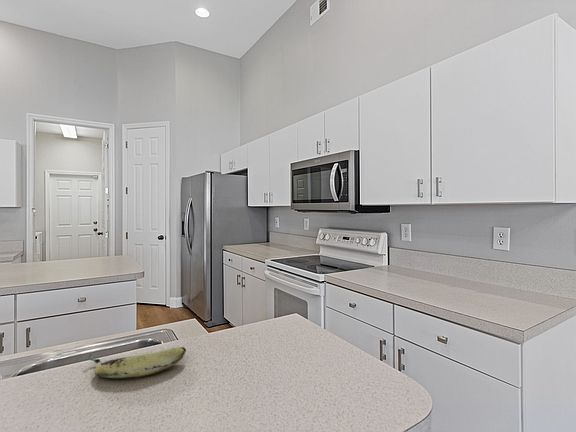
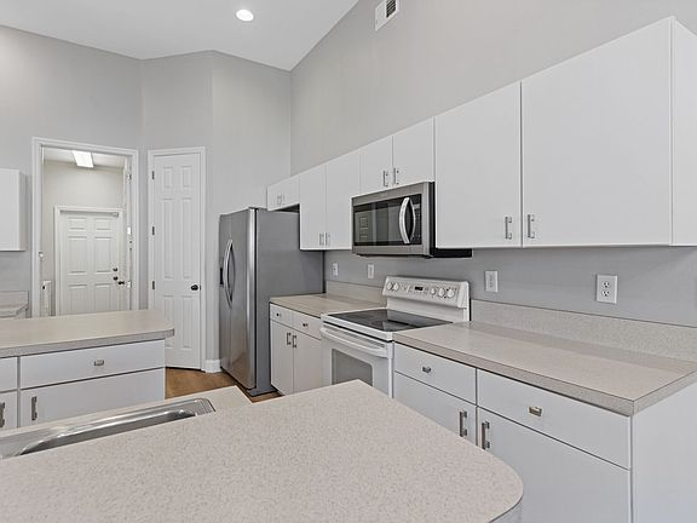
- fruit [88,346,187,379]
